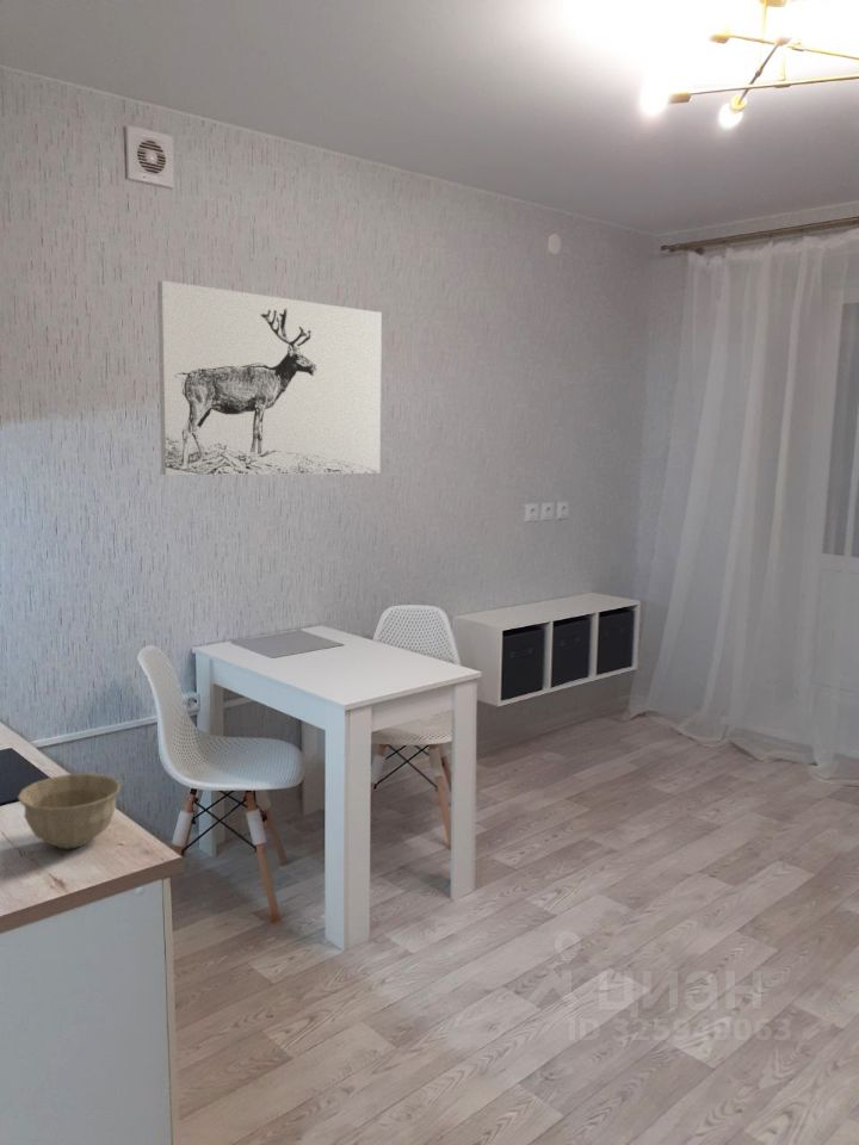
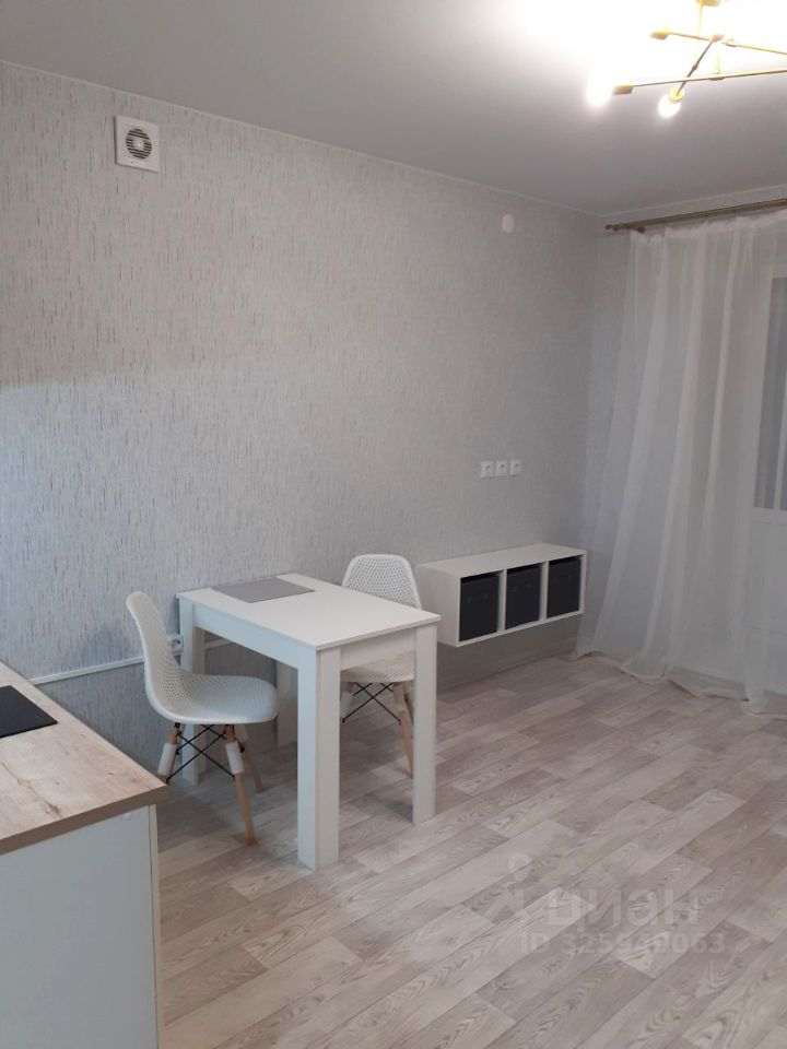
- bowl [17,773,122,850]
- wall art [156,279,383,476]
